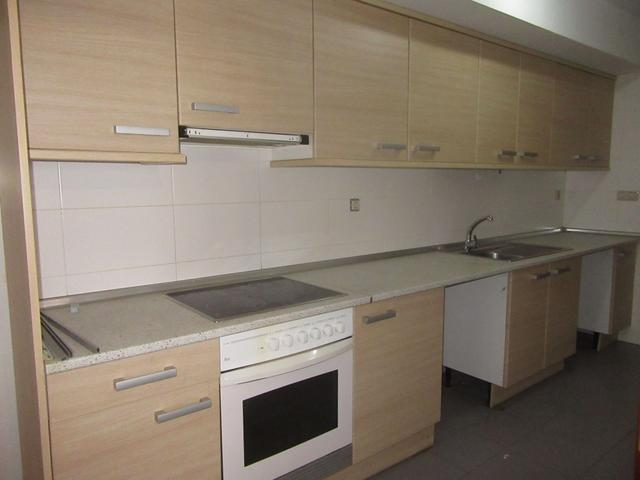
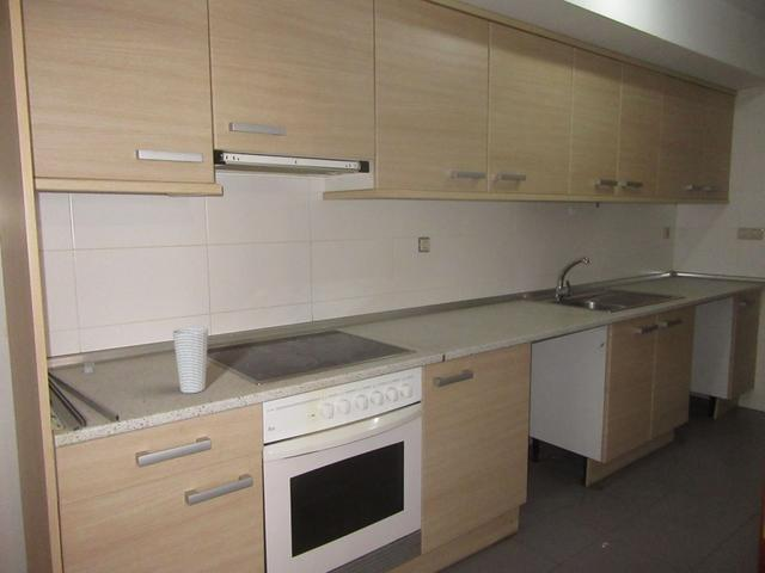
+ cup [172,326,209,394]
